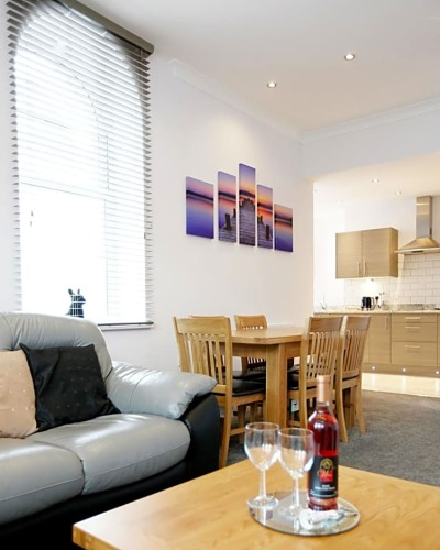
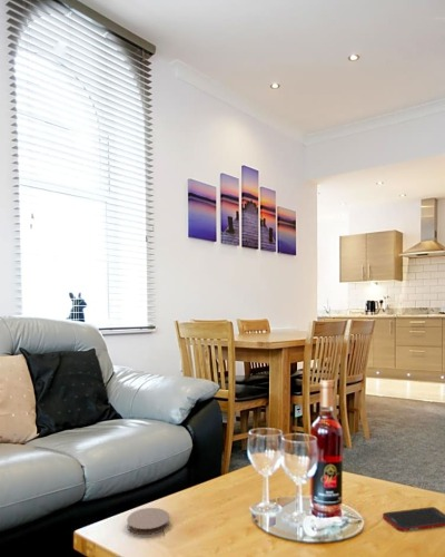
+ coaster [126,507,171,536]
+ cell phone [382,506,445,532]
